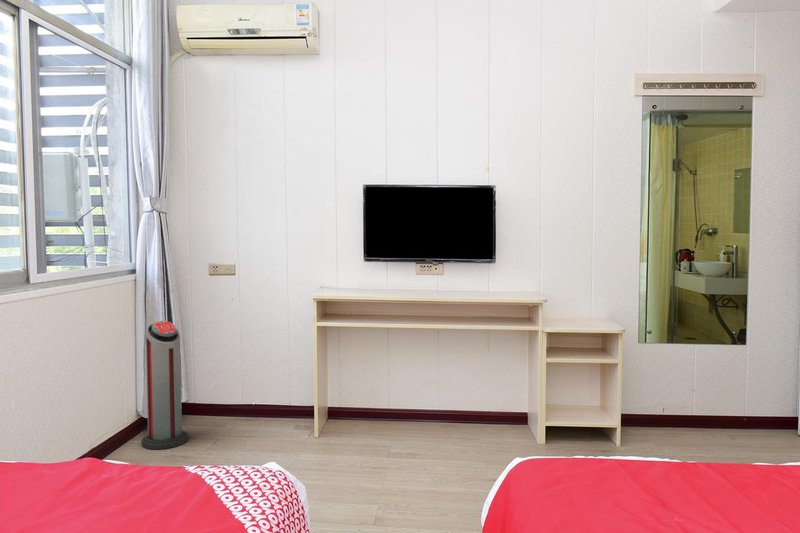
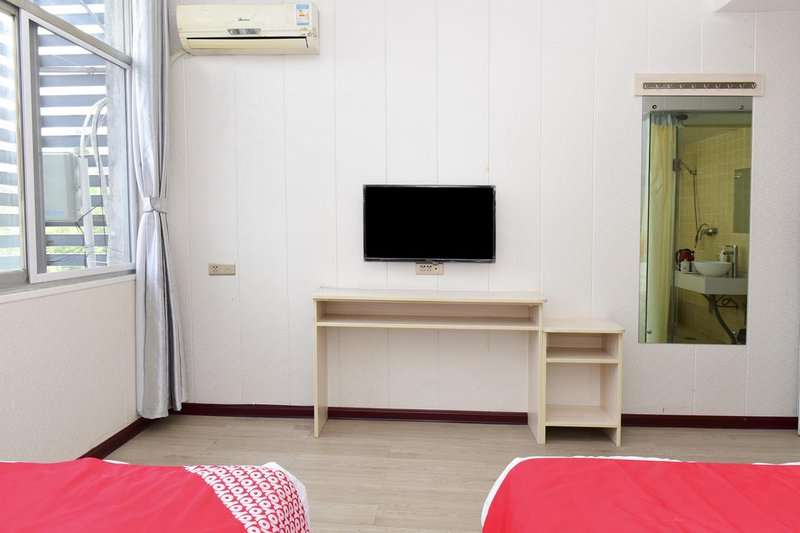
- air purifier [140,320,190,450]
